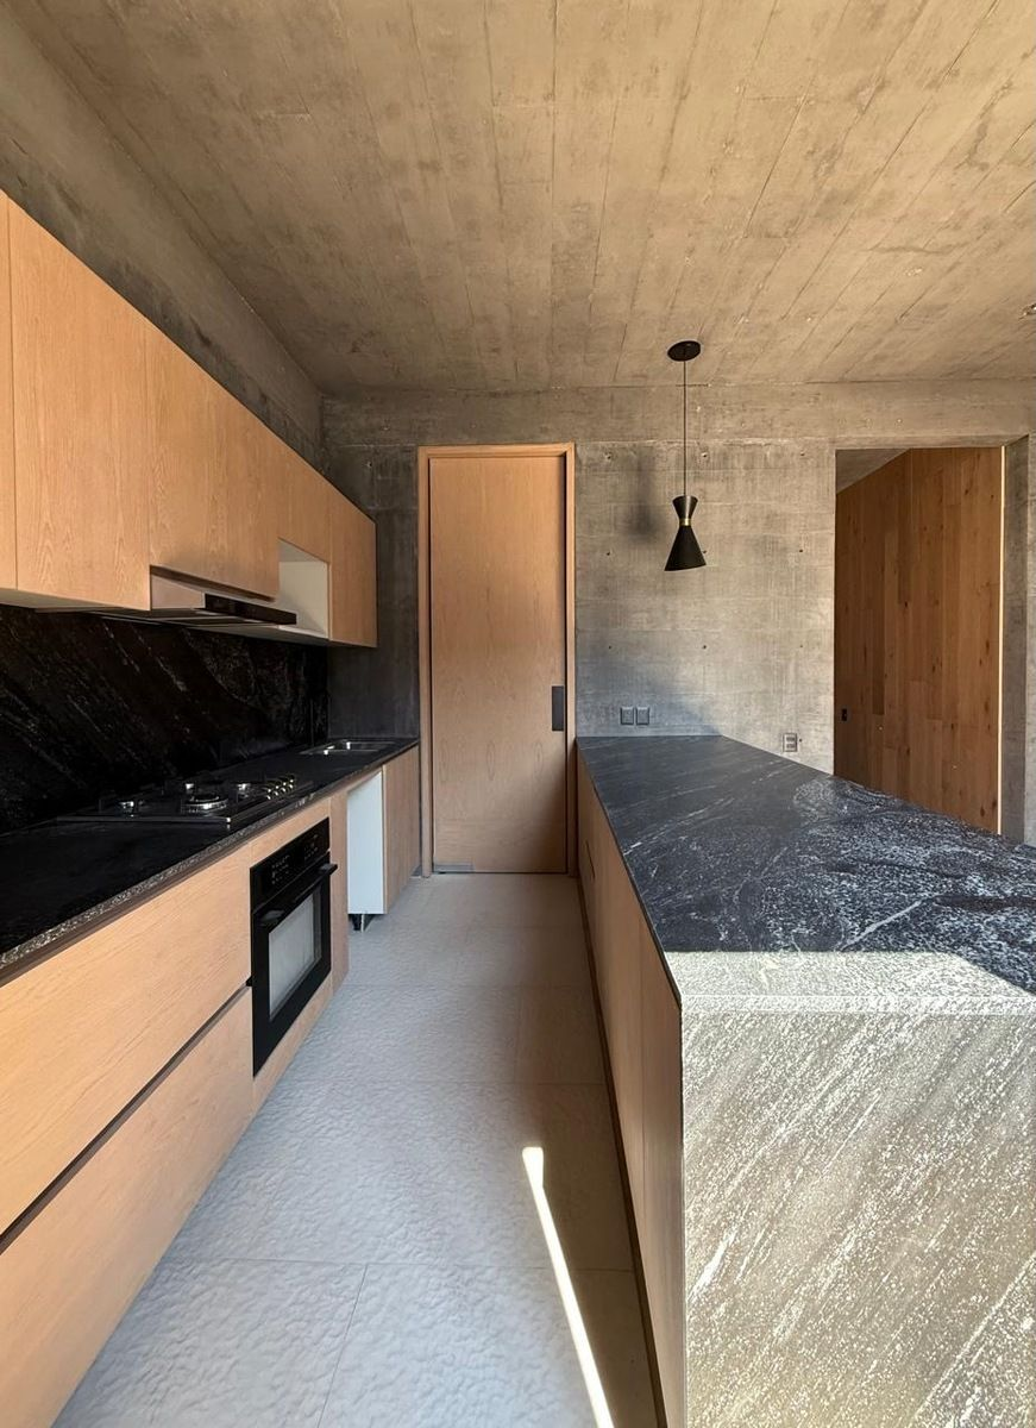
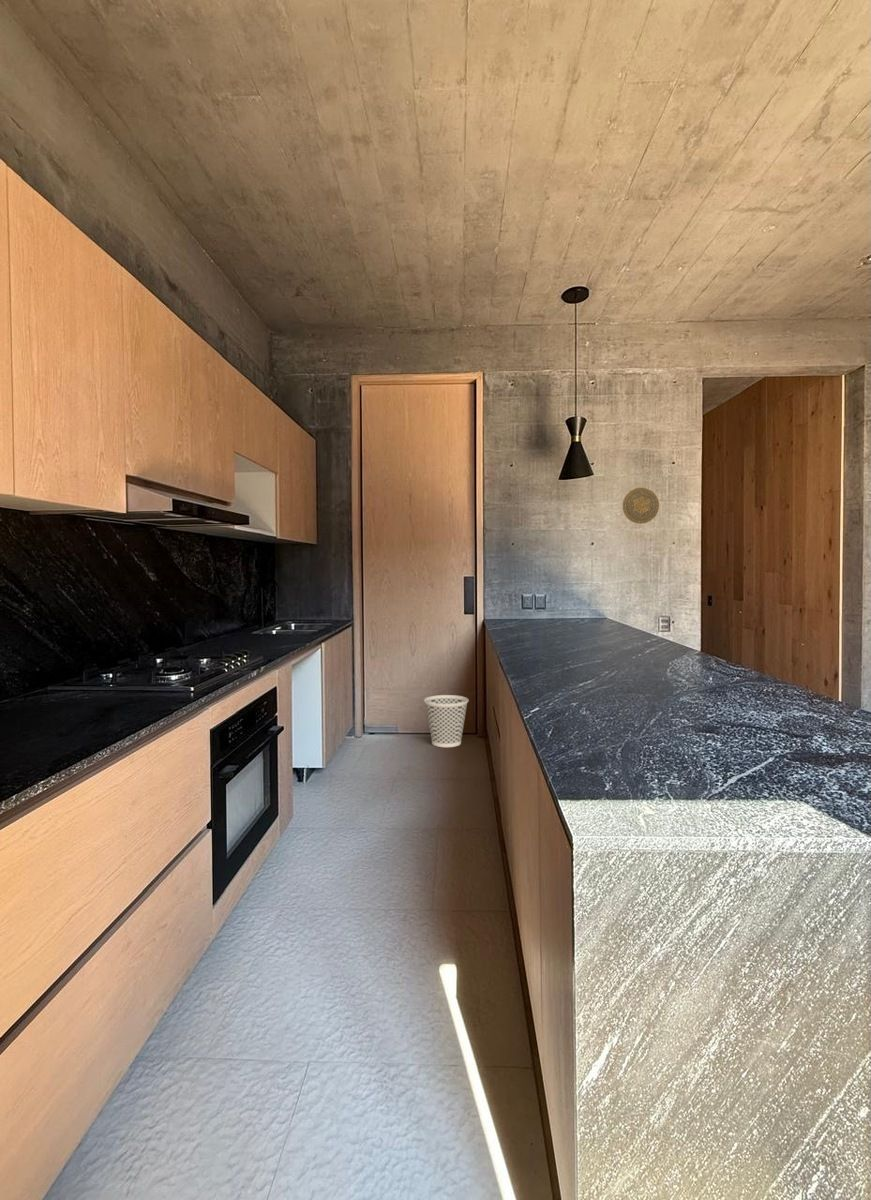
+ wastebasket [423,694,469,748]
+ decorative plate [622,487,660,525]
